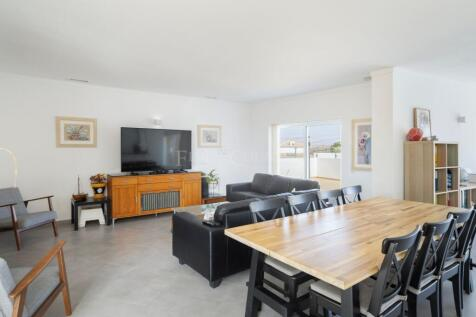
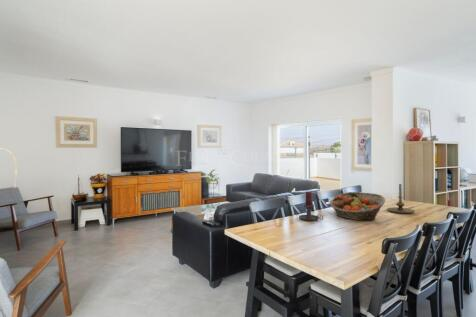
+ fruit basket [329,191,386,221]
+ candle holder [298,191,324,222]
+ candle holder [386,183,416,214]
